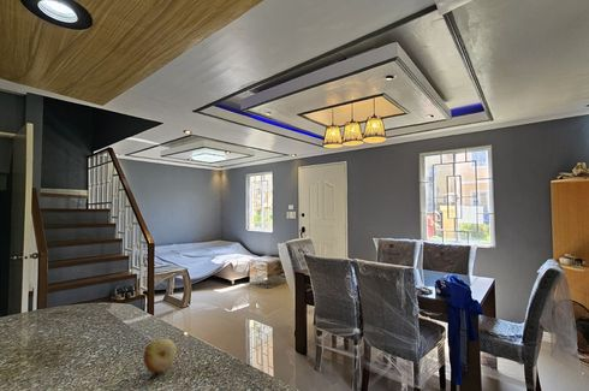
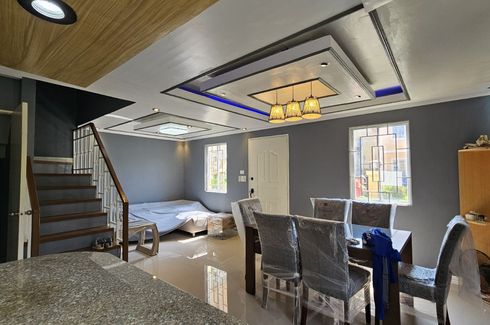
- fruit [142,337,178,374]
